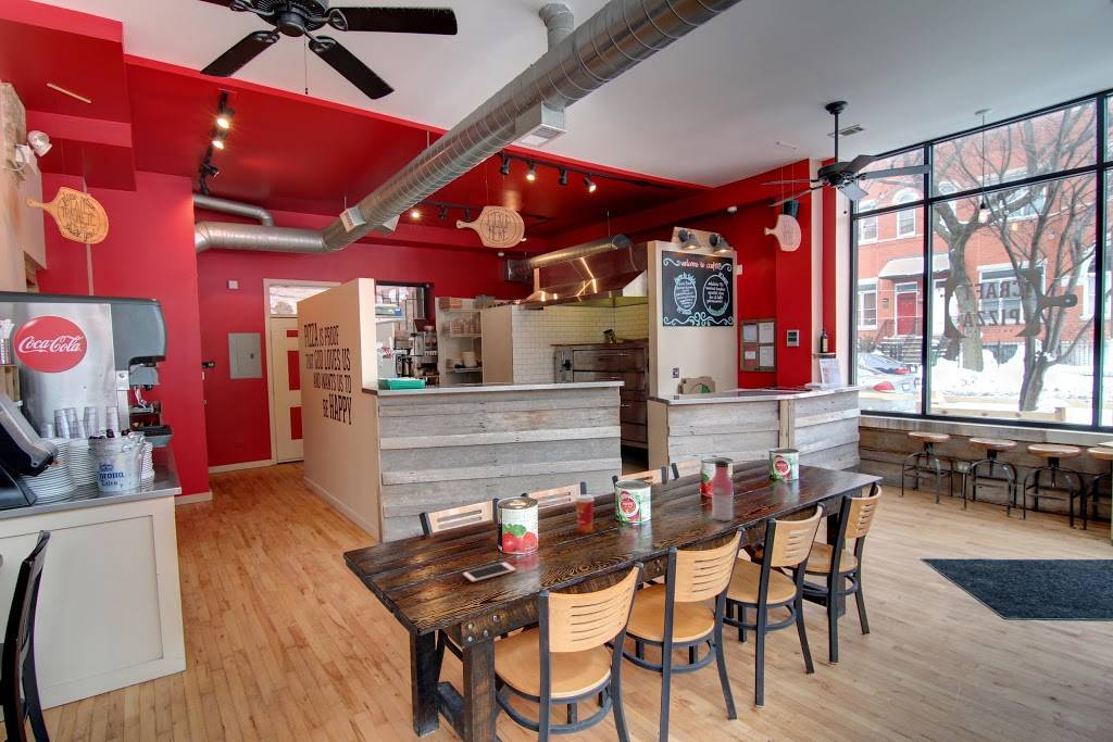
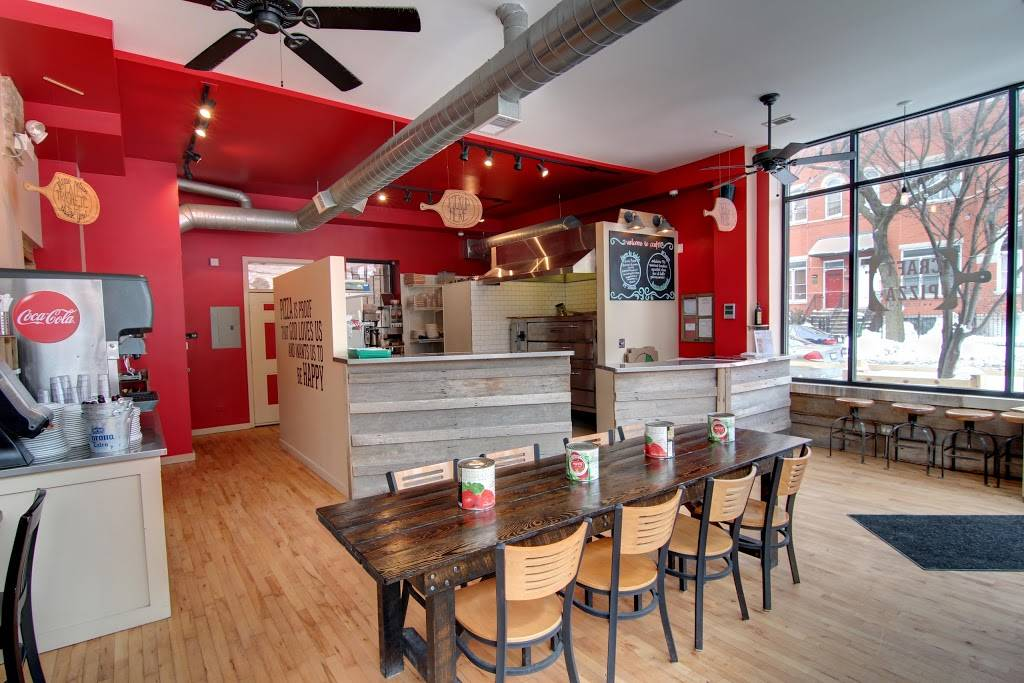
- water bottle [711,458,734,523]
- paper cup [574,493,596,533]
- cell phone [462,562,517,583]
